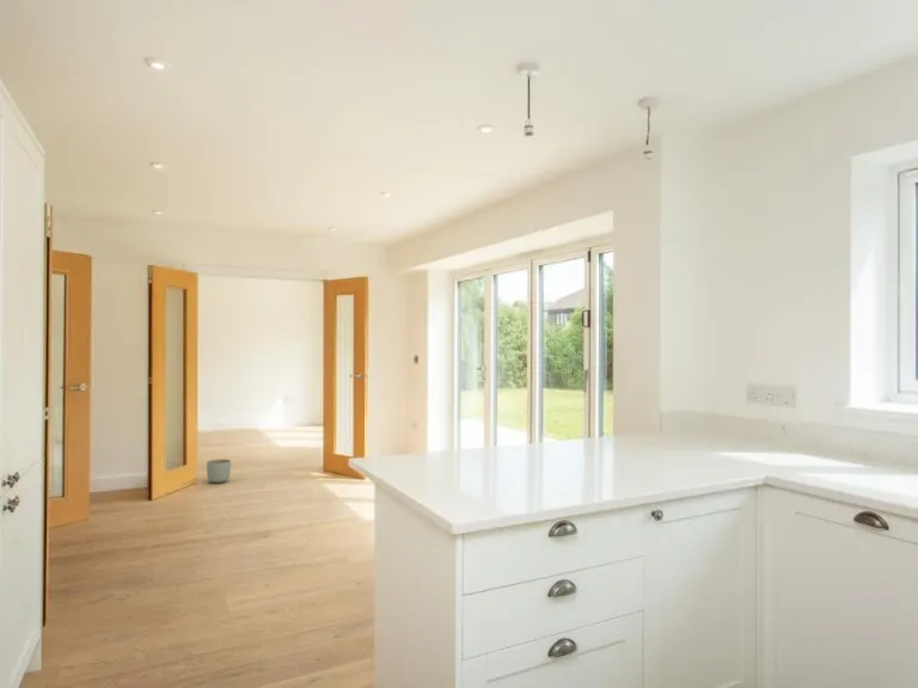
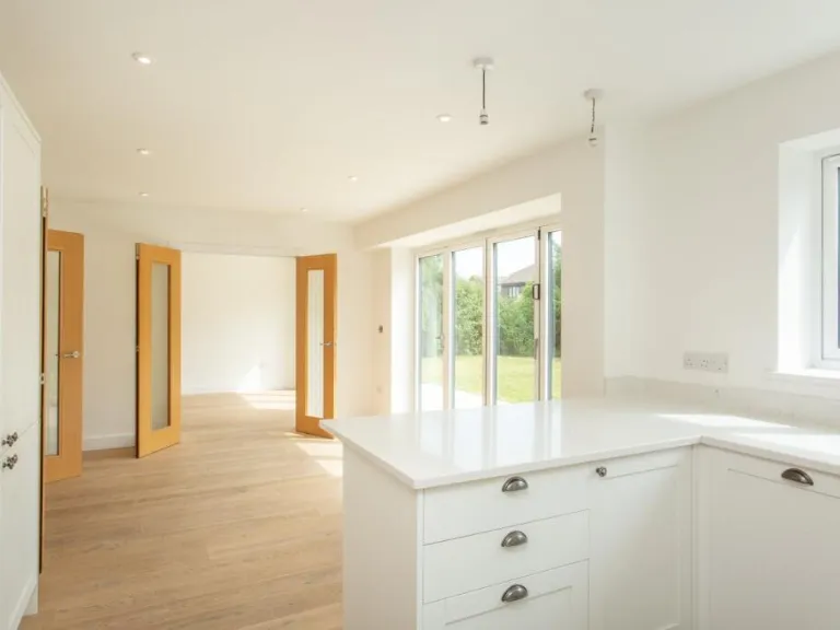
- planter [206,459,232,484]
